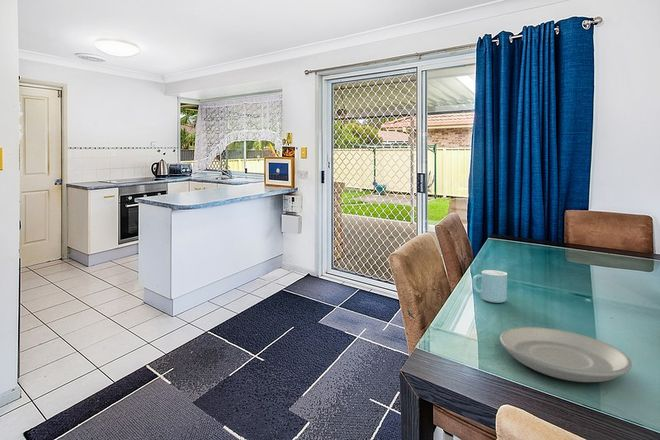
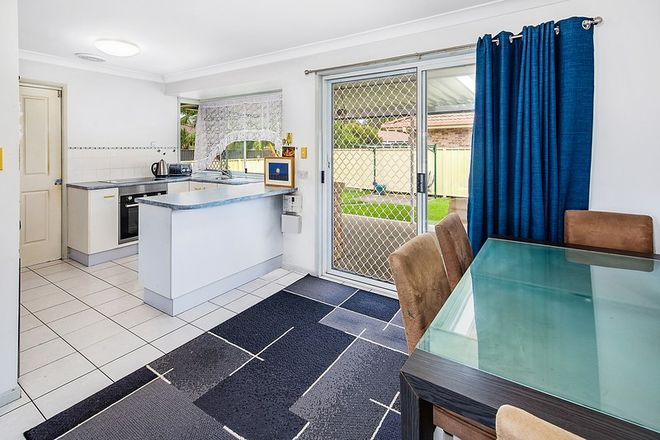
- mug [471,269,508,304]
- plate [499,326,633,383]
